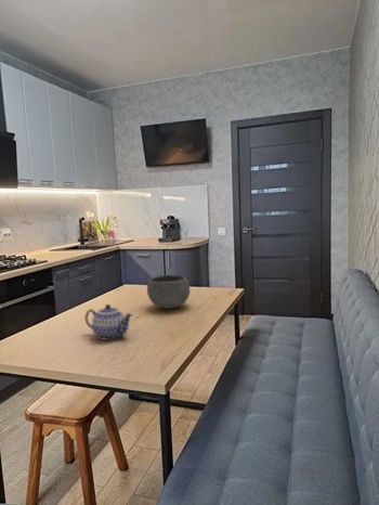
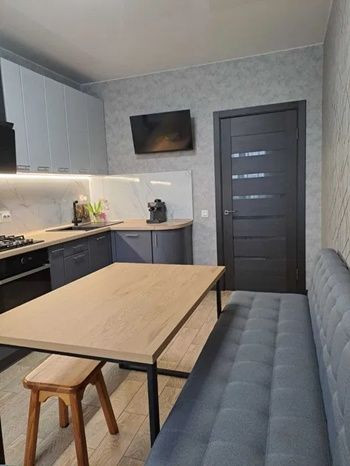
- teapot [84,303,134,341]
- bowl [146,274,191,310]
